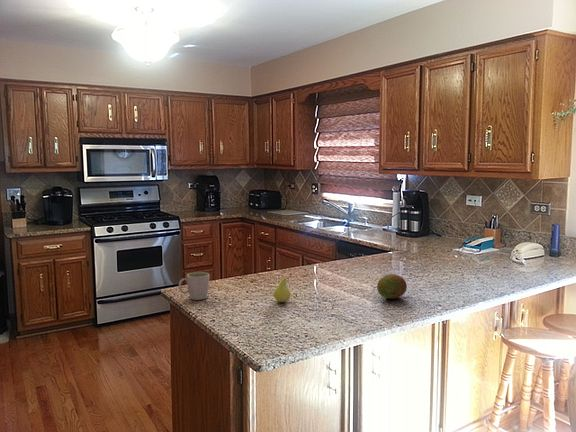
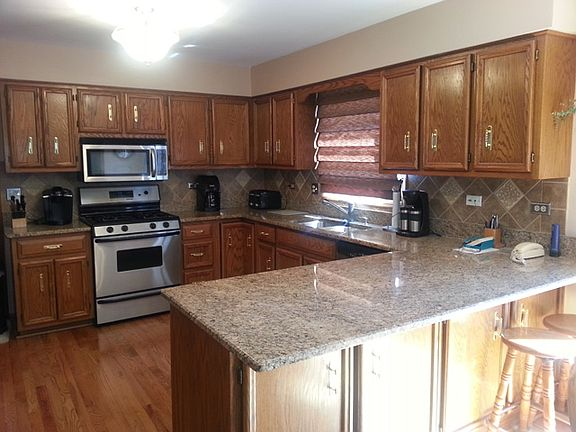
- fruit [273,274,293,303]
- fruit [376,273,408,299]
- mug [178,271,211,301]
